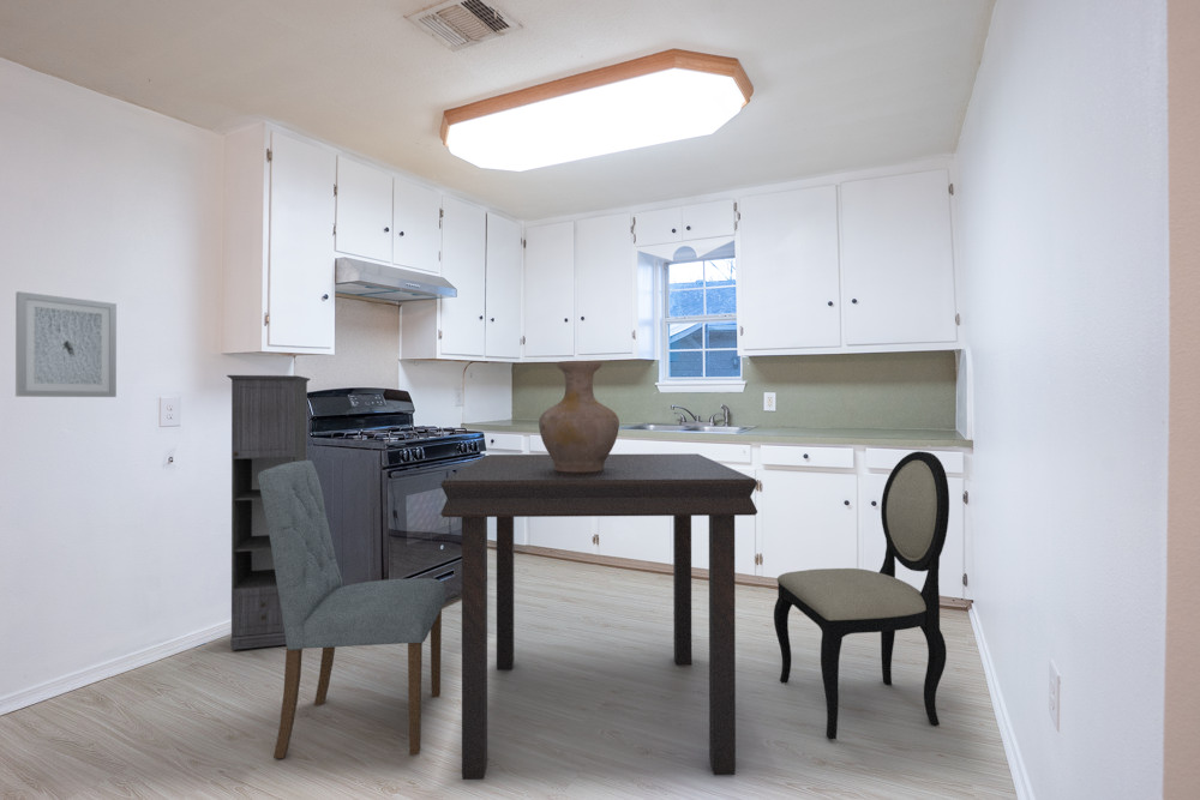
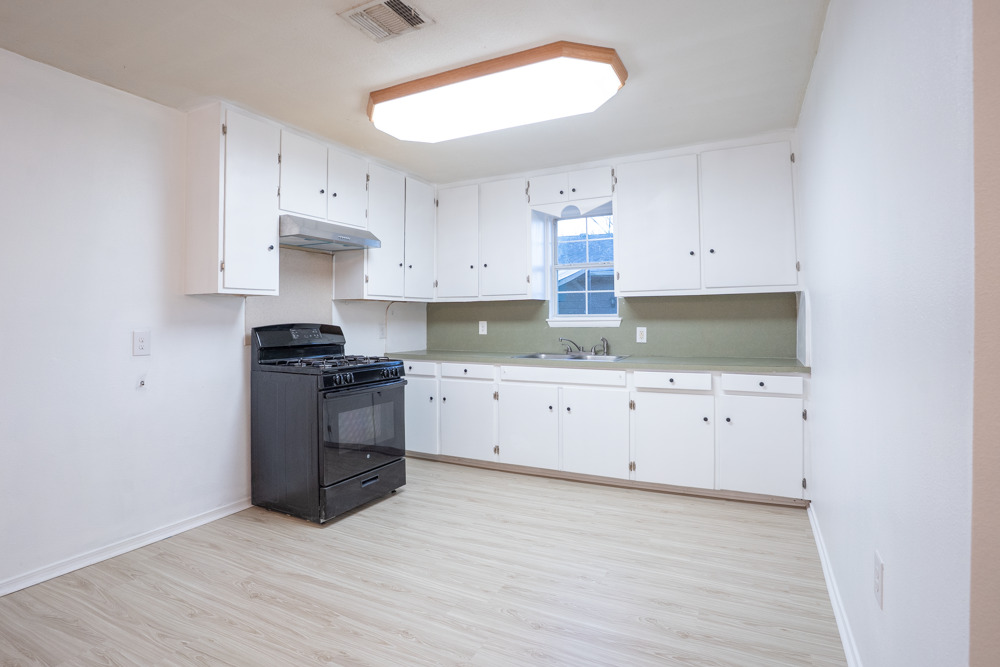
- dining chair [258,459,446,759]
- storage cabinet [226,374,312,651]
- wall art [14,290,118,398]
- dining table [439,452,758,781]
- dining chair [773,450,950,741]
- vase [538,360,620,473]
